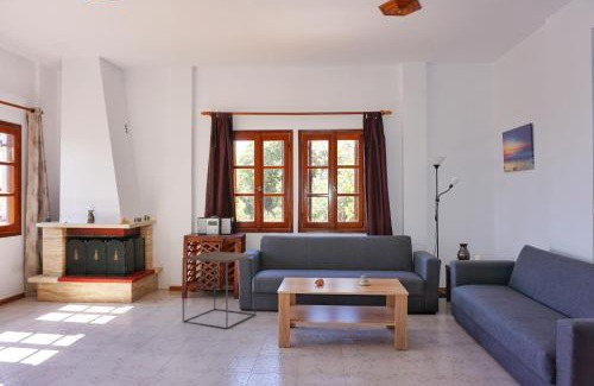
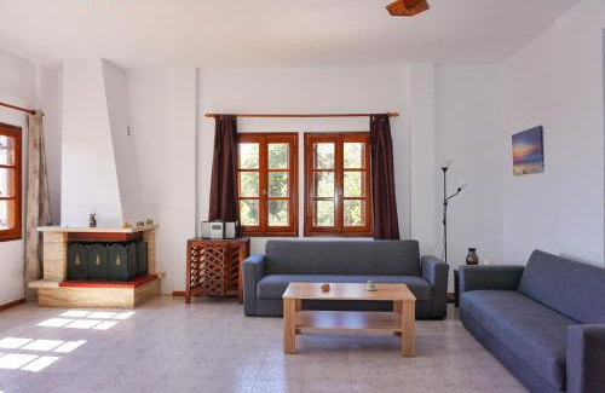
- side table [182,251,257,330]
